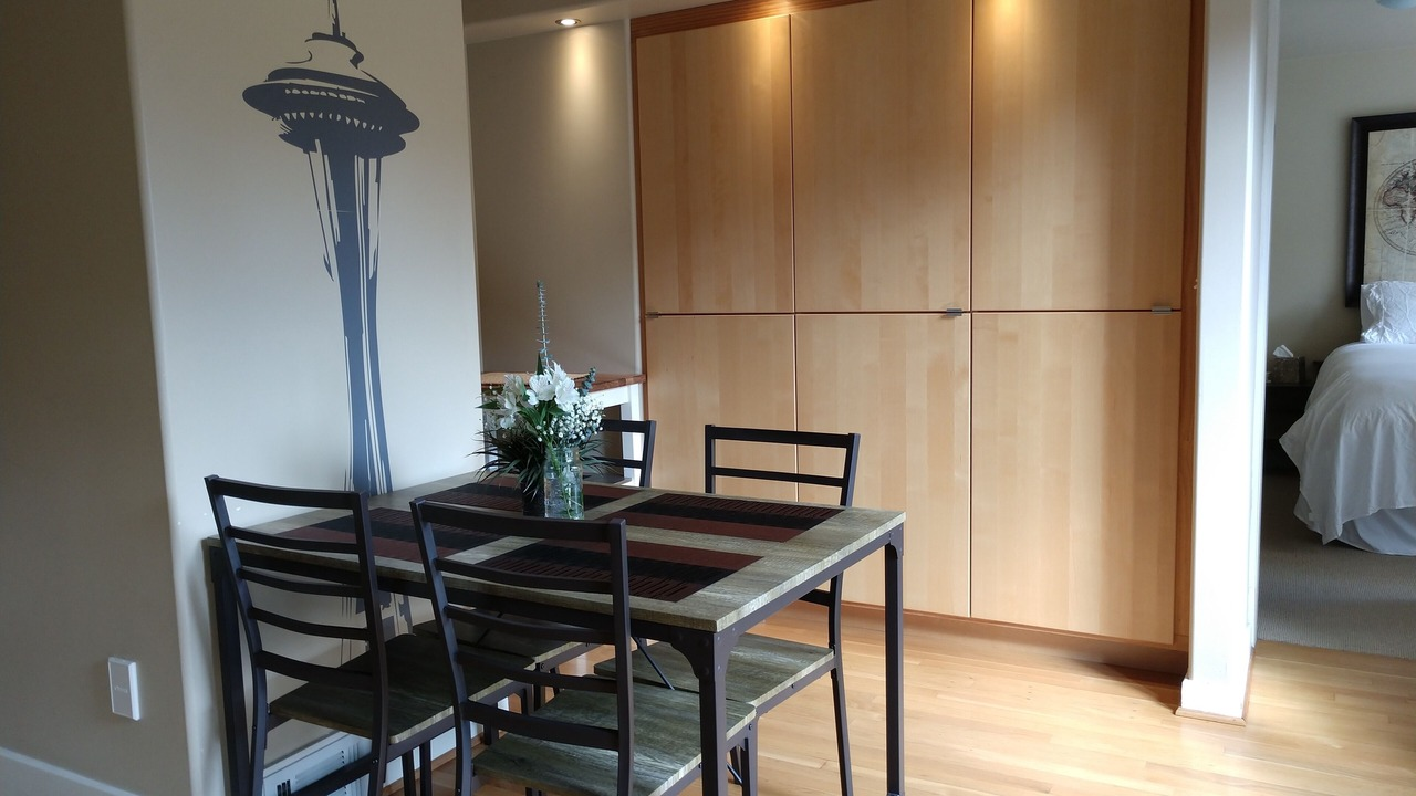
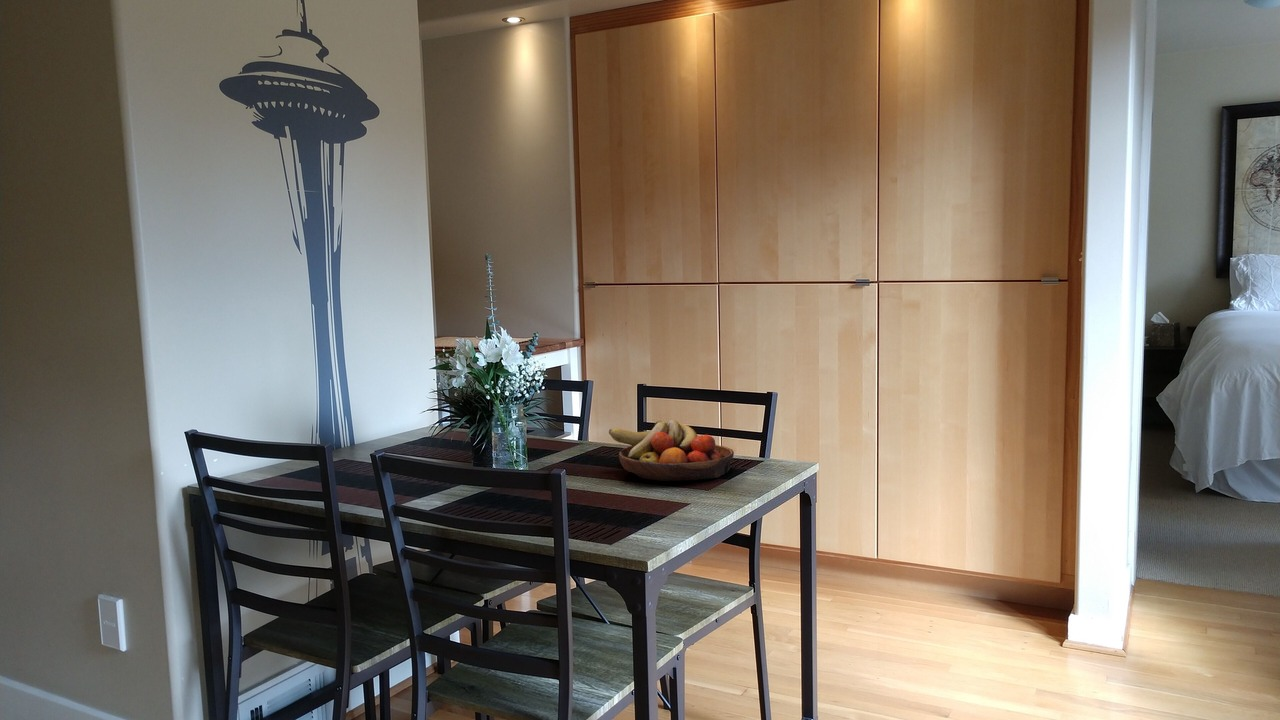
+ fruit bowl [608,419,735,482]
